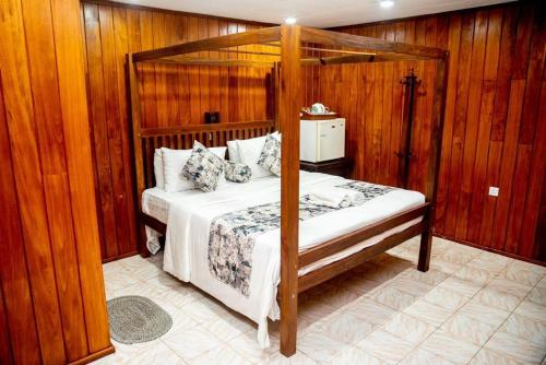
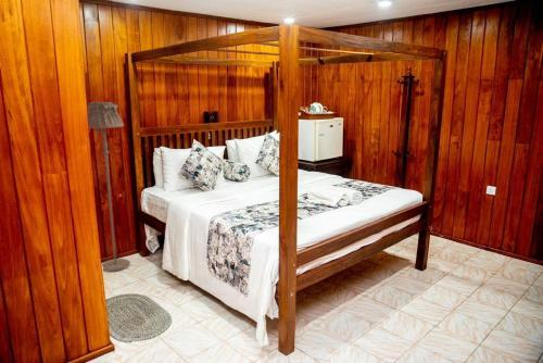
+ floor lamp [87,101,131,273]
